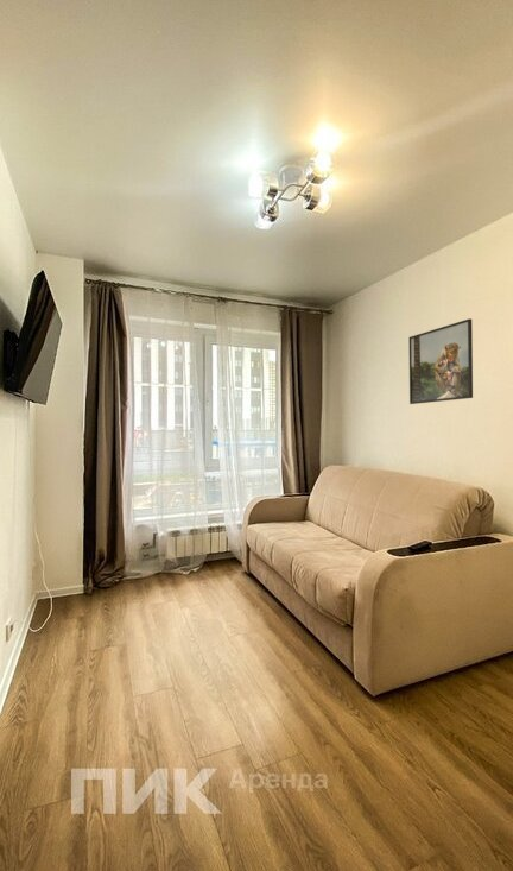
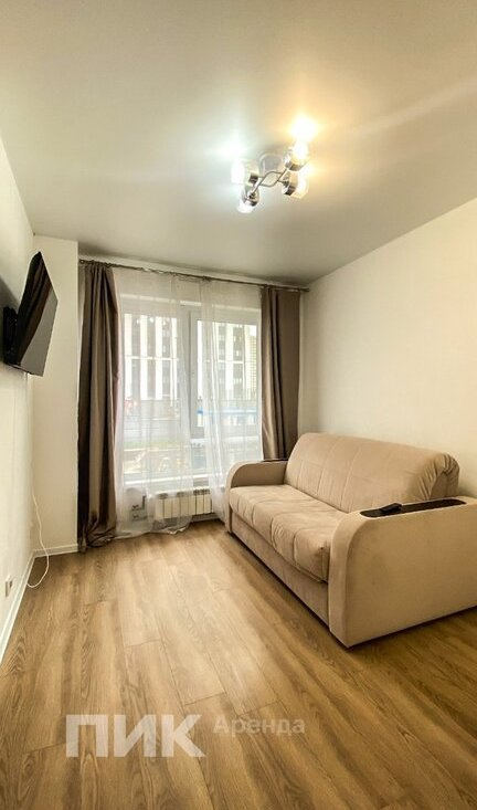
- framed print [407,317,474,405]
